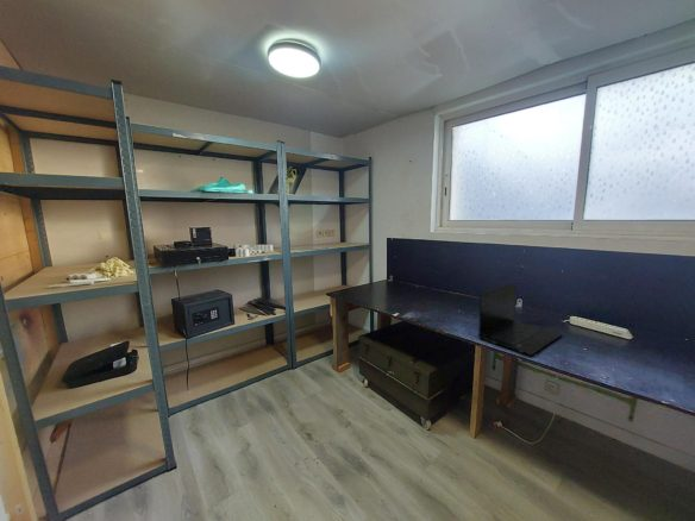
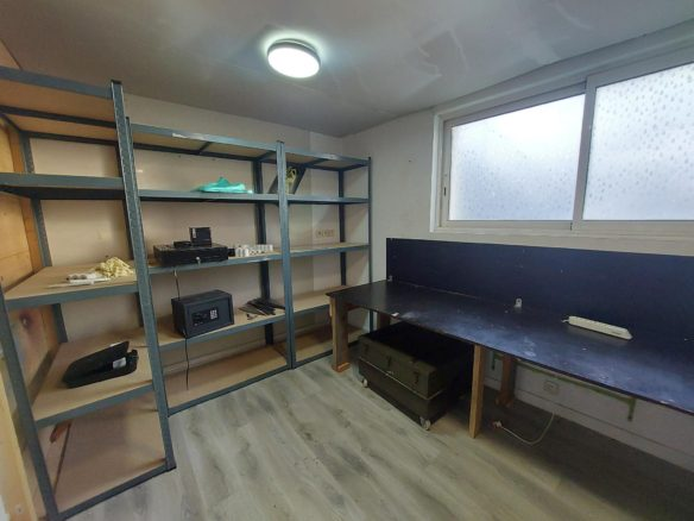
- laptop [477,281,564,357]
